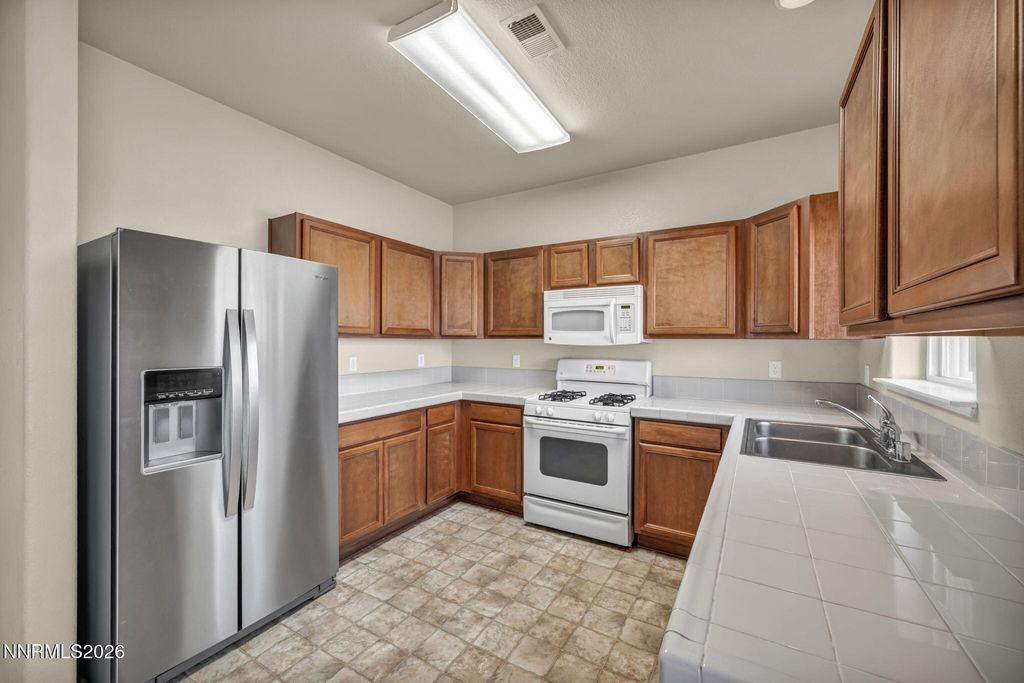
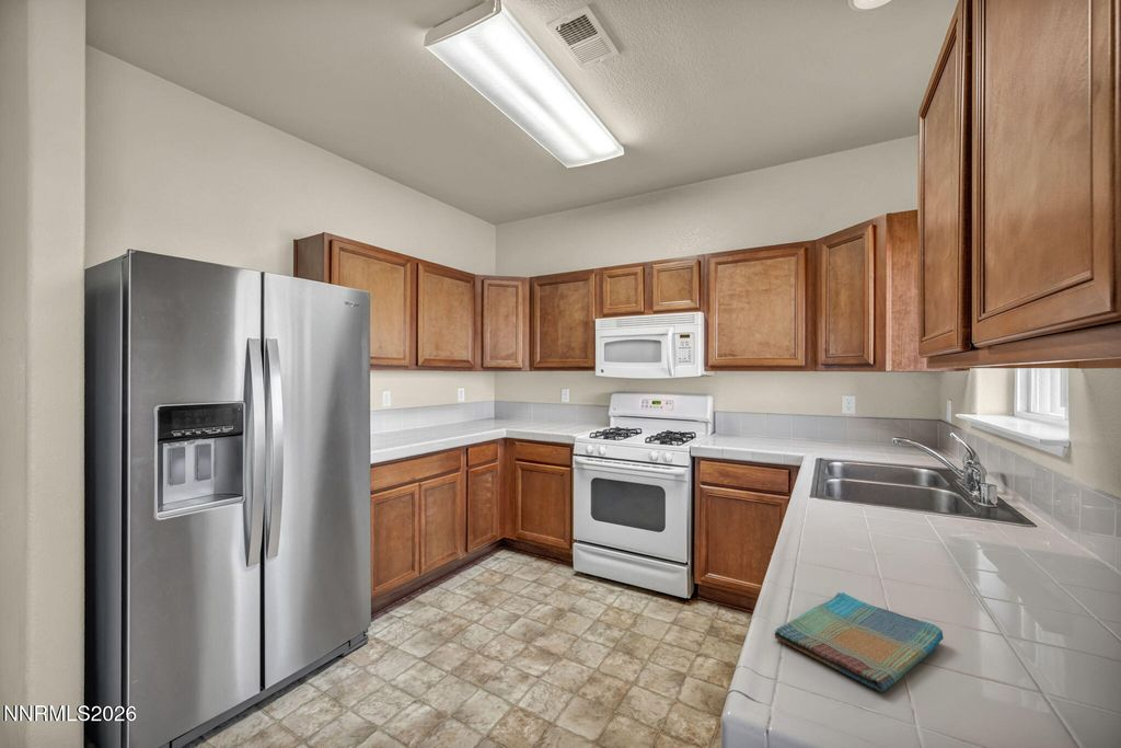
+ dish towel [774,591,945,693]
